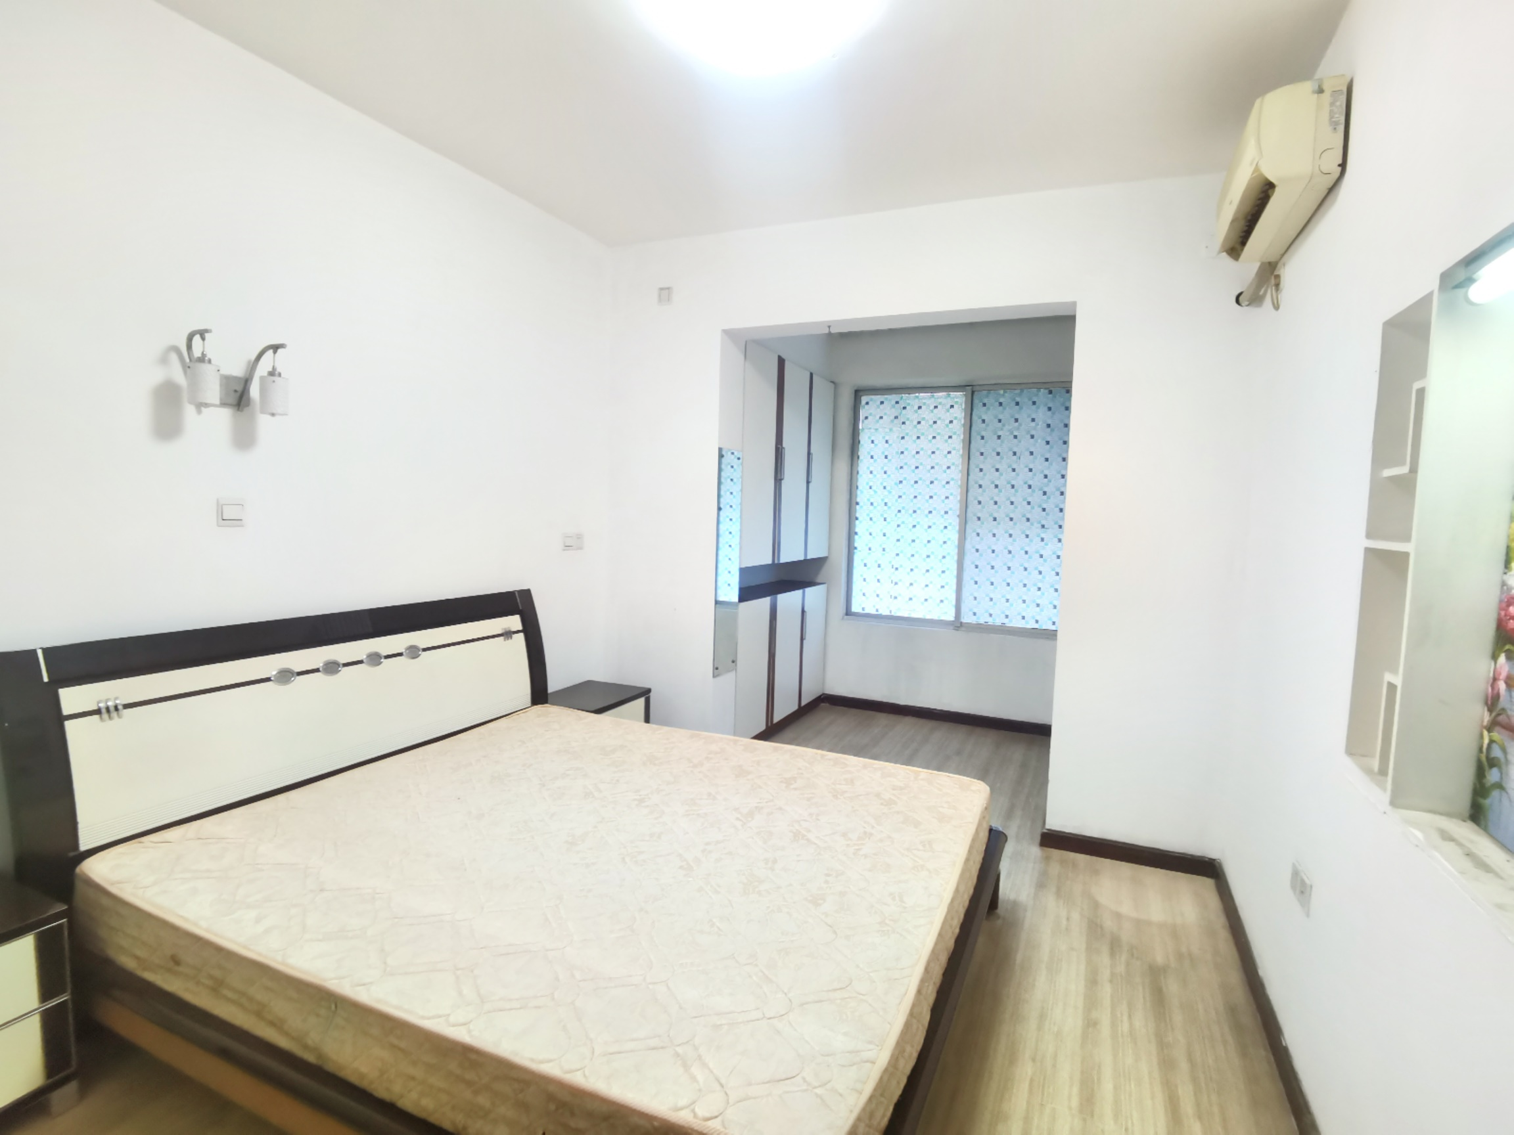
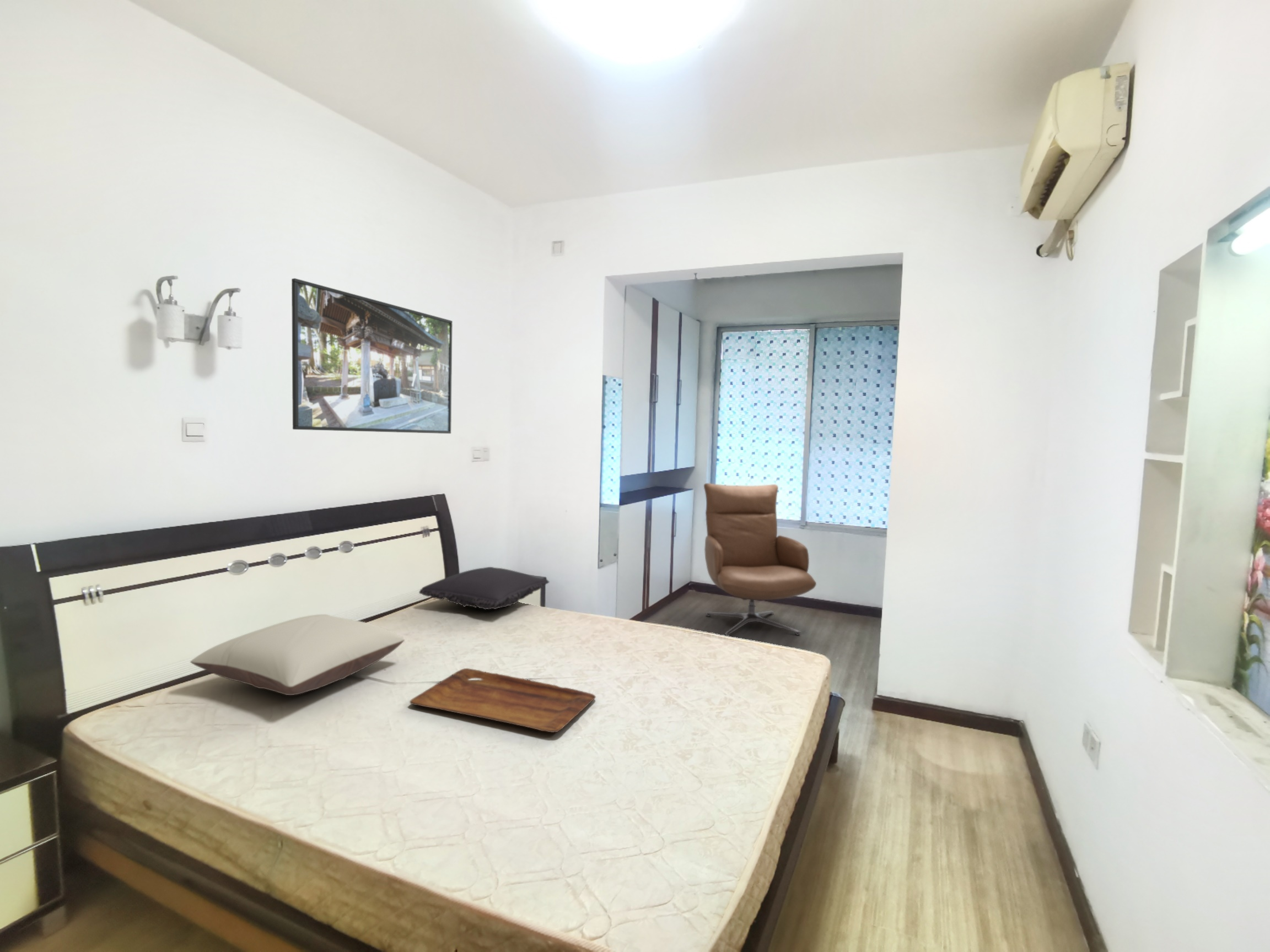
+ pillow [190,614,405,696]
+ pillow [418,566,550,610]
+ chair [703,483,817,637]
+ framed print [291,278,453,434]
+ tray [409,668,596,733]
